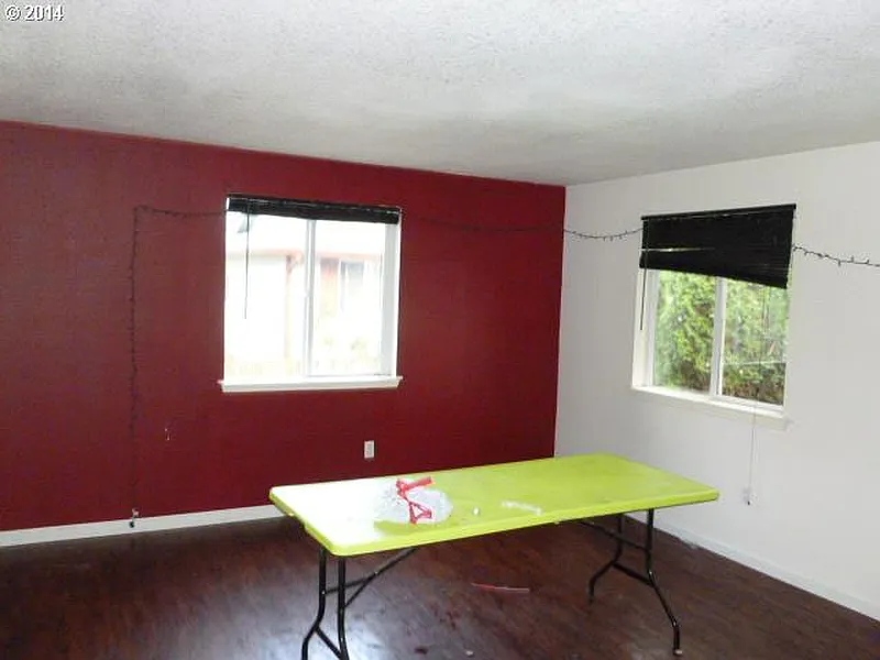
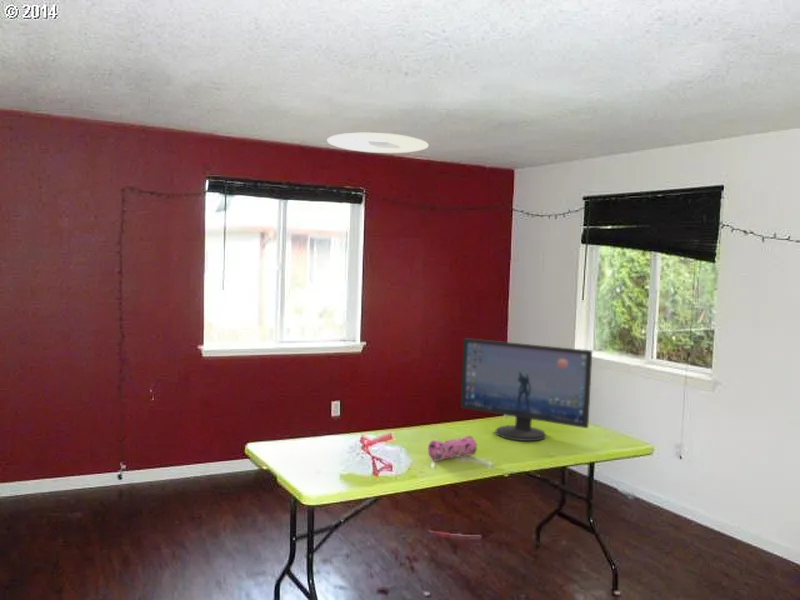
+ pencil case [427,435,478,462]
+ ceiling light [326,132,430,154]
+ computer monitor [460,337,593,442]
